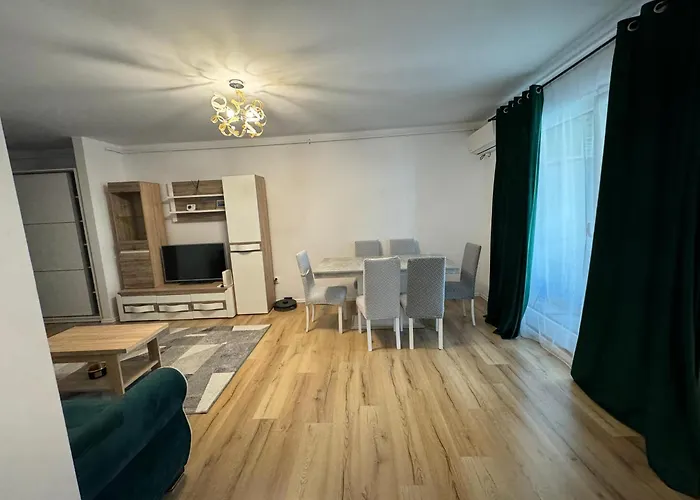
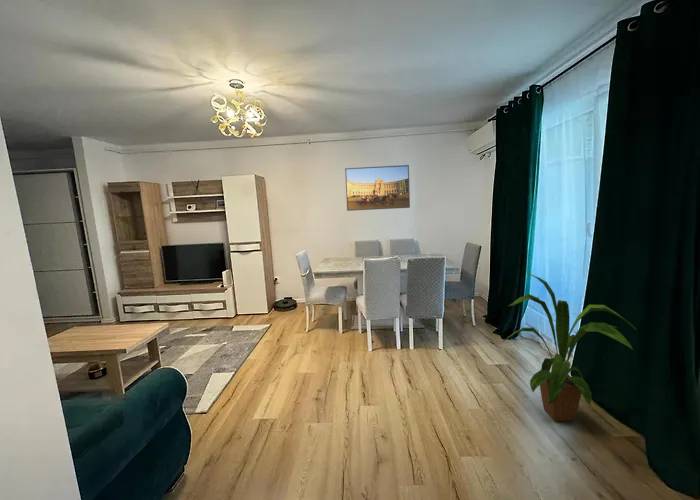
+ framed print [344,164,411,212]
+ house plant [503,273,639,422]
